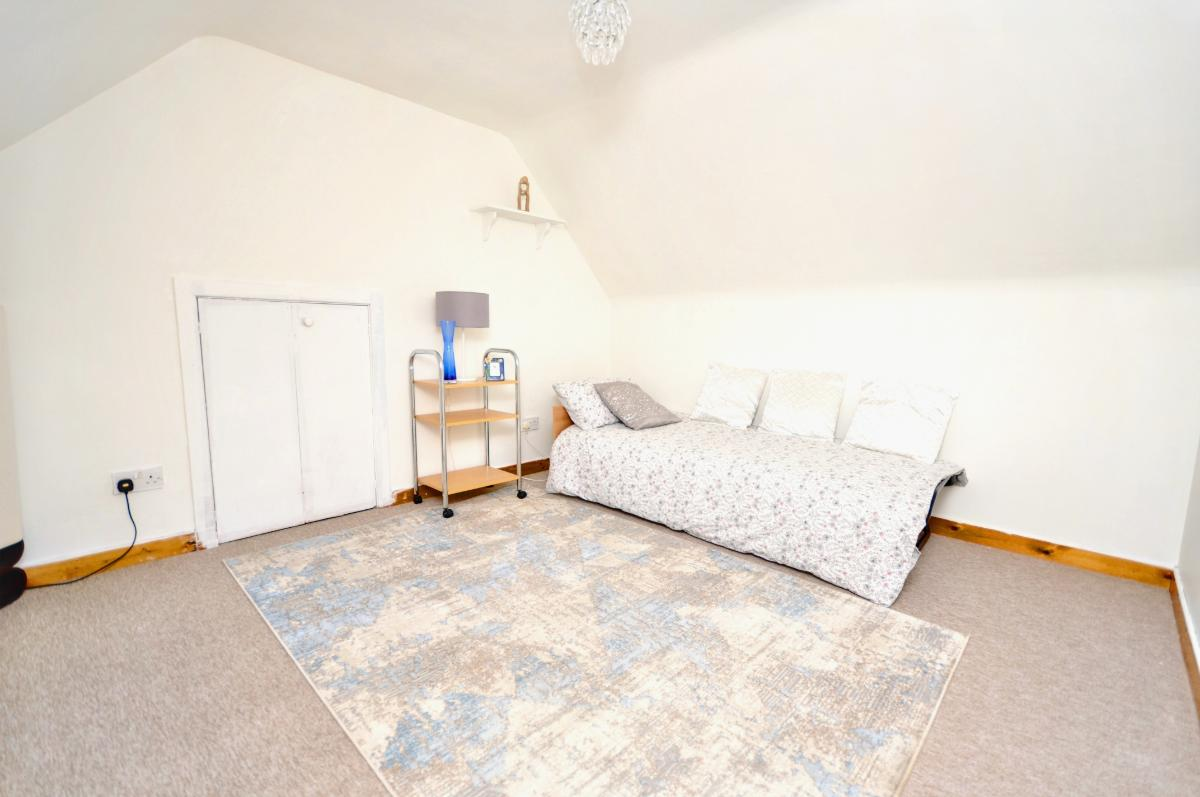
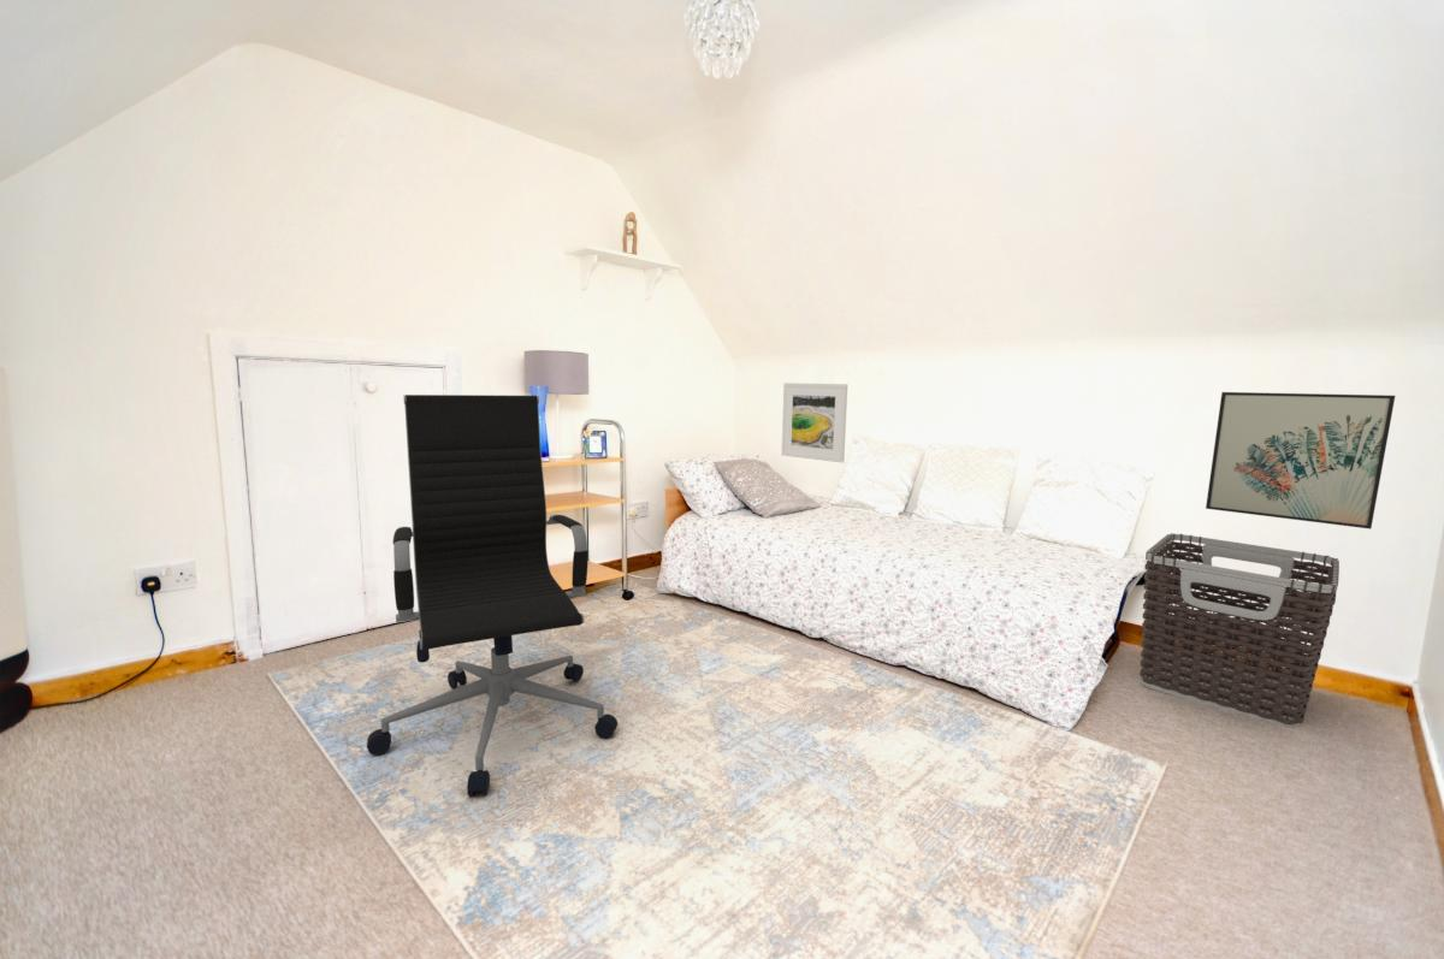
+ clothes hamper [1138,532,1341,728]
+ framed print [781,381,848,463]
+ office chair [366,393,620,798]
+ wall art [1205,391,1396,531]
